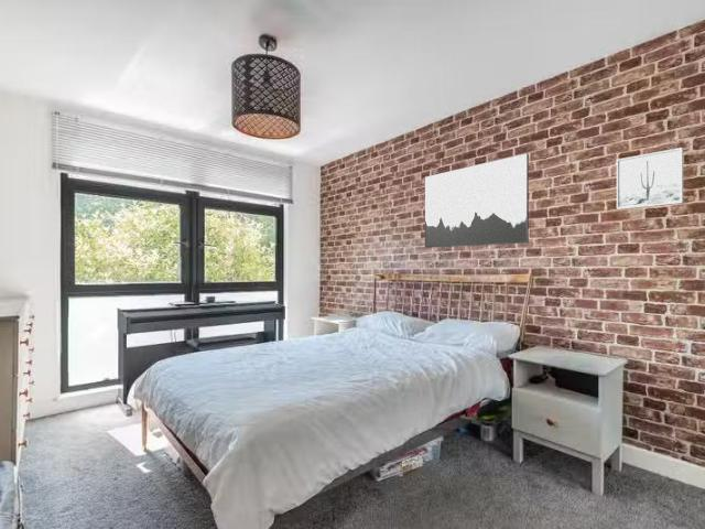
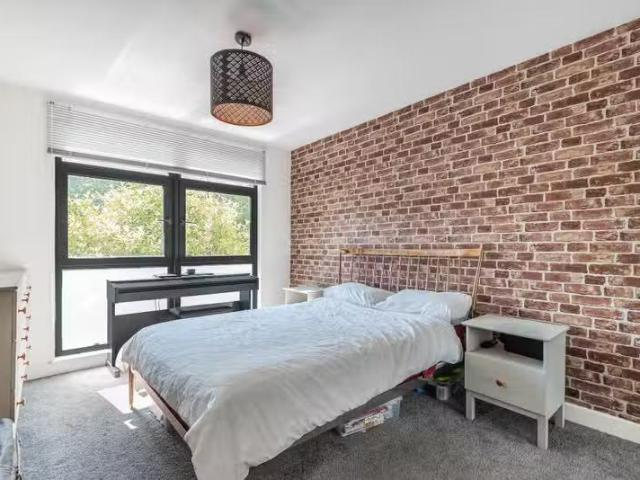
- wall art [424,152,530,249]
- wall art [616,147,684,210]
